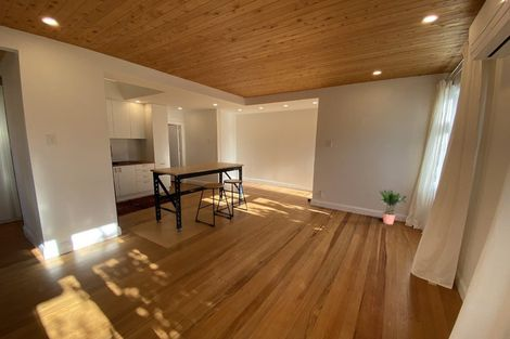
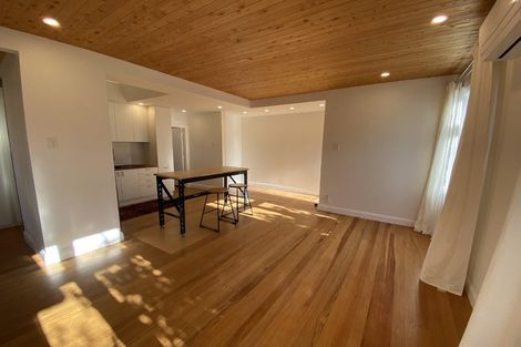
- potted plant [379,188,407,225]
